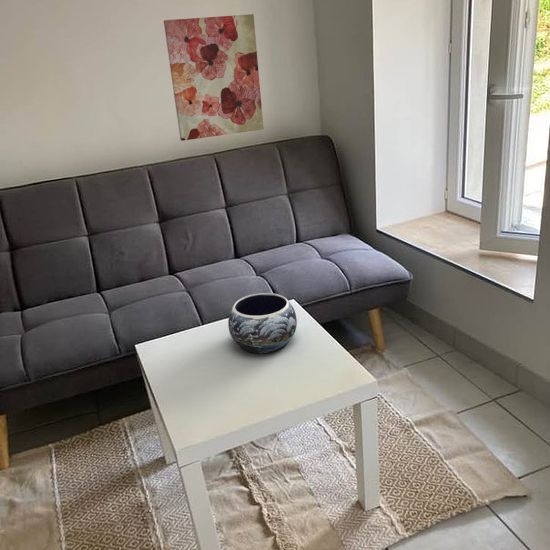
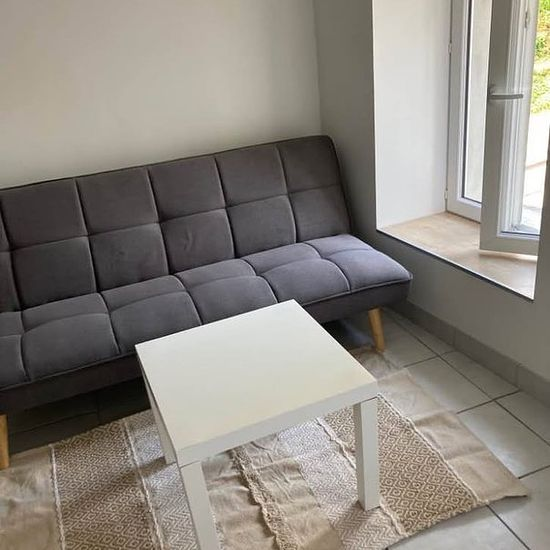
- wall art [163,13,264,142]
- decorative bowl [227,292,298,354]
